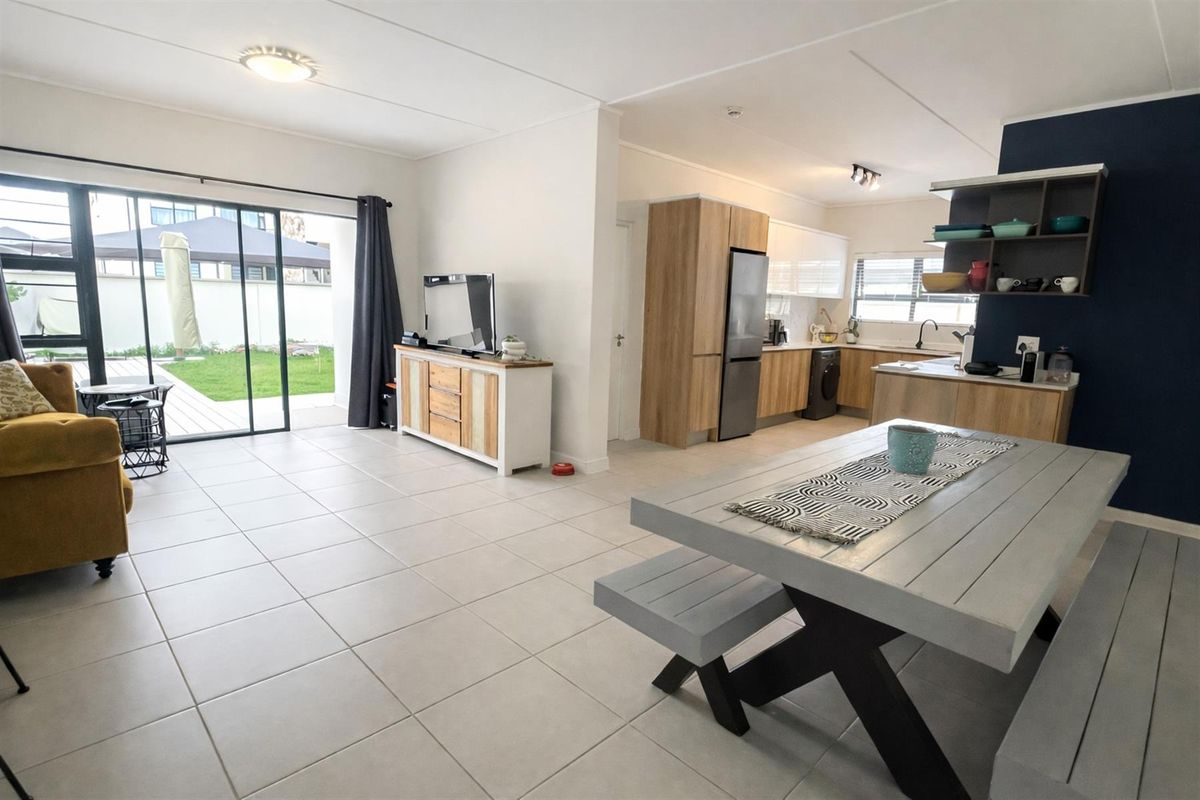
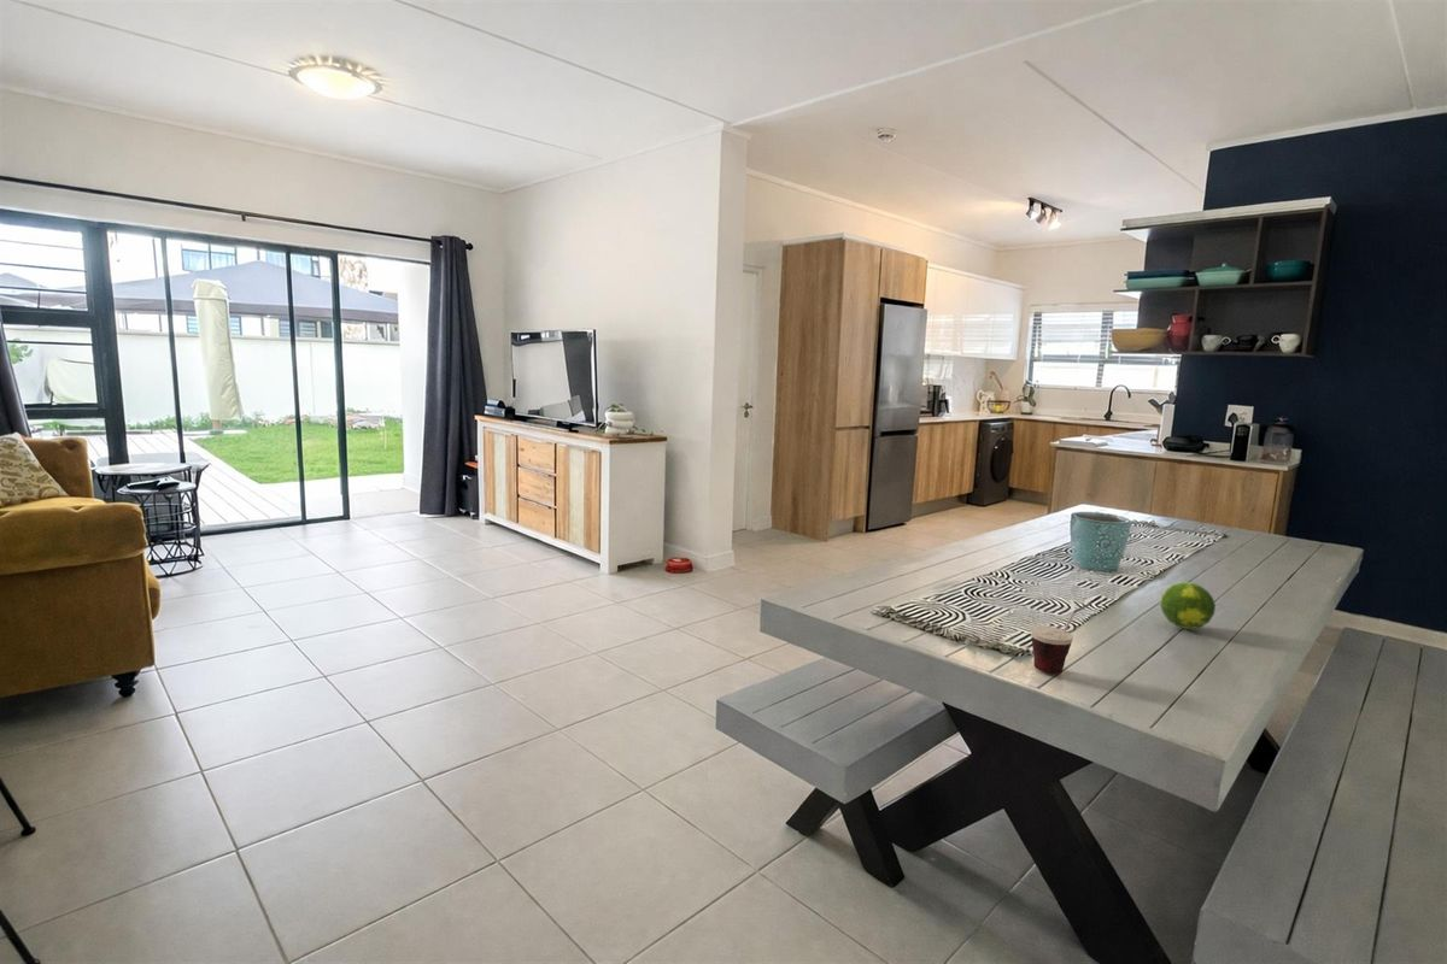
+ fruit [1159,581,1217,630]
+ cup [1030,601,1092,675]
